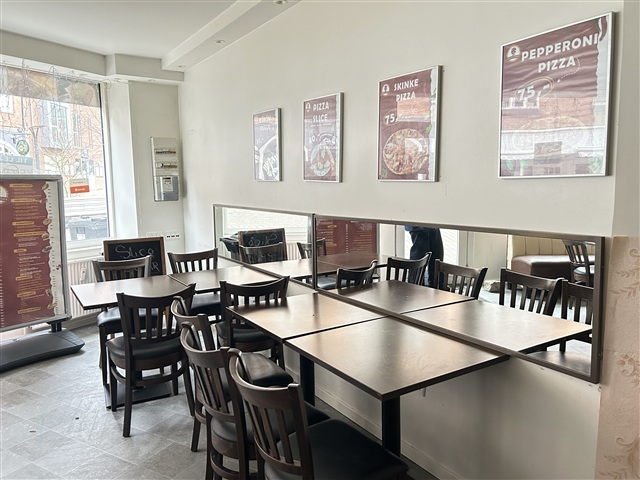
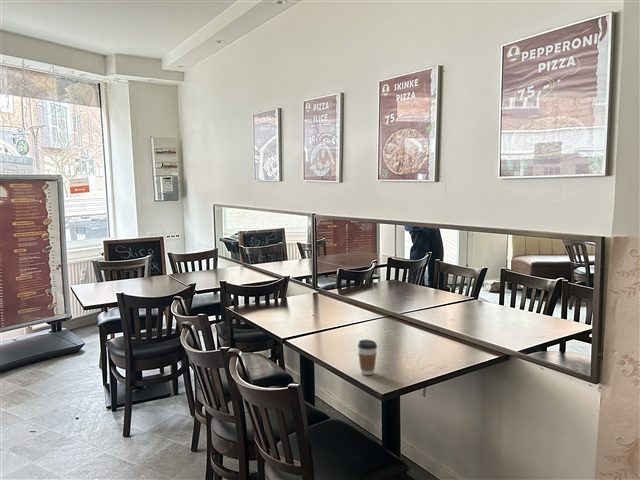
+ coffee cup [357,339,378,376]
